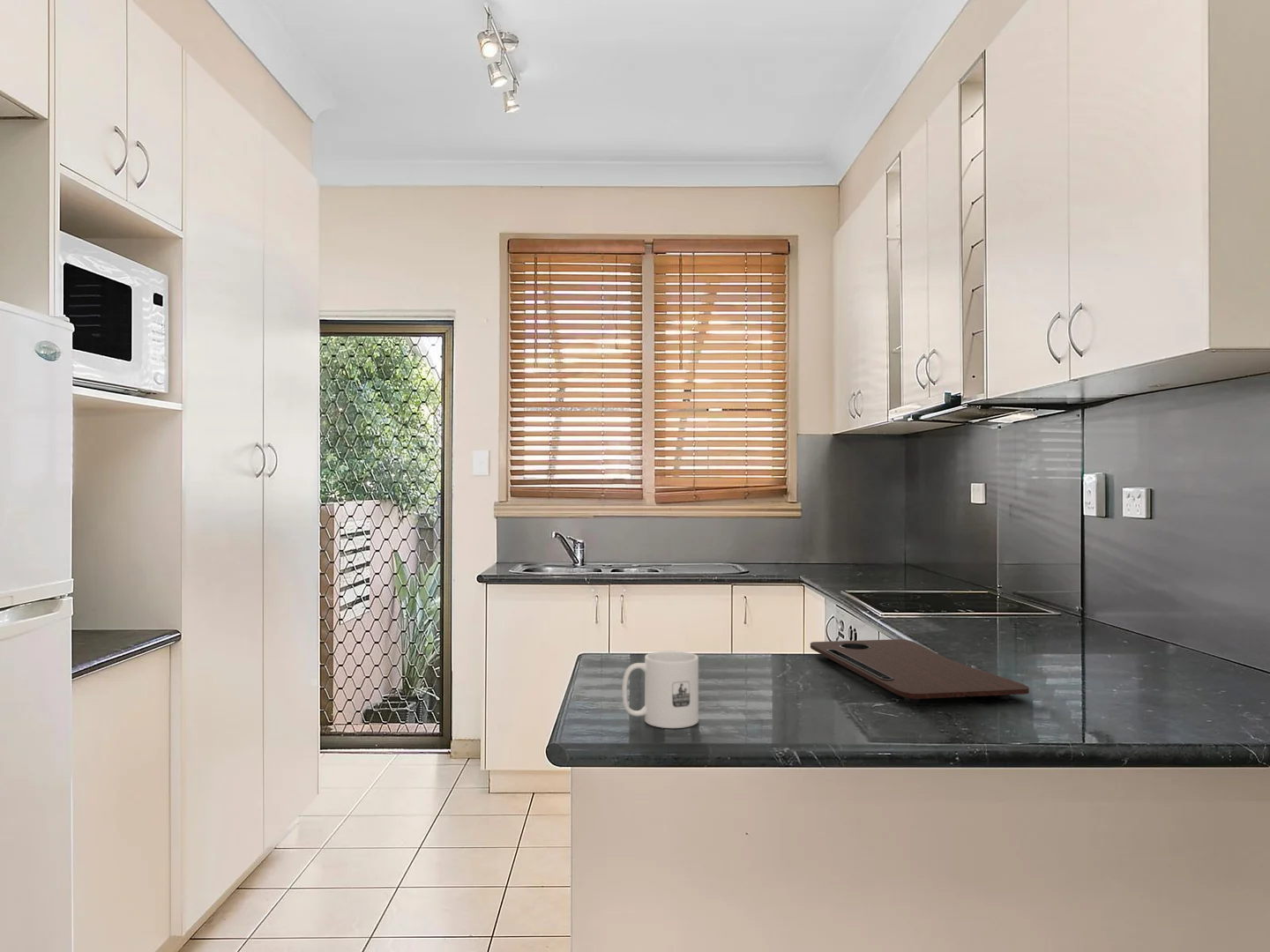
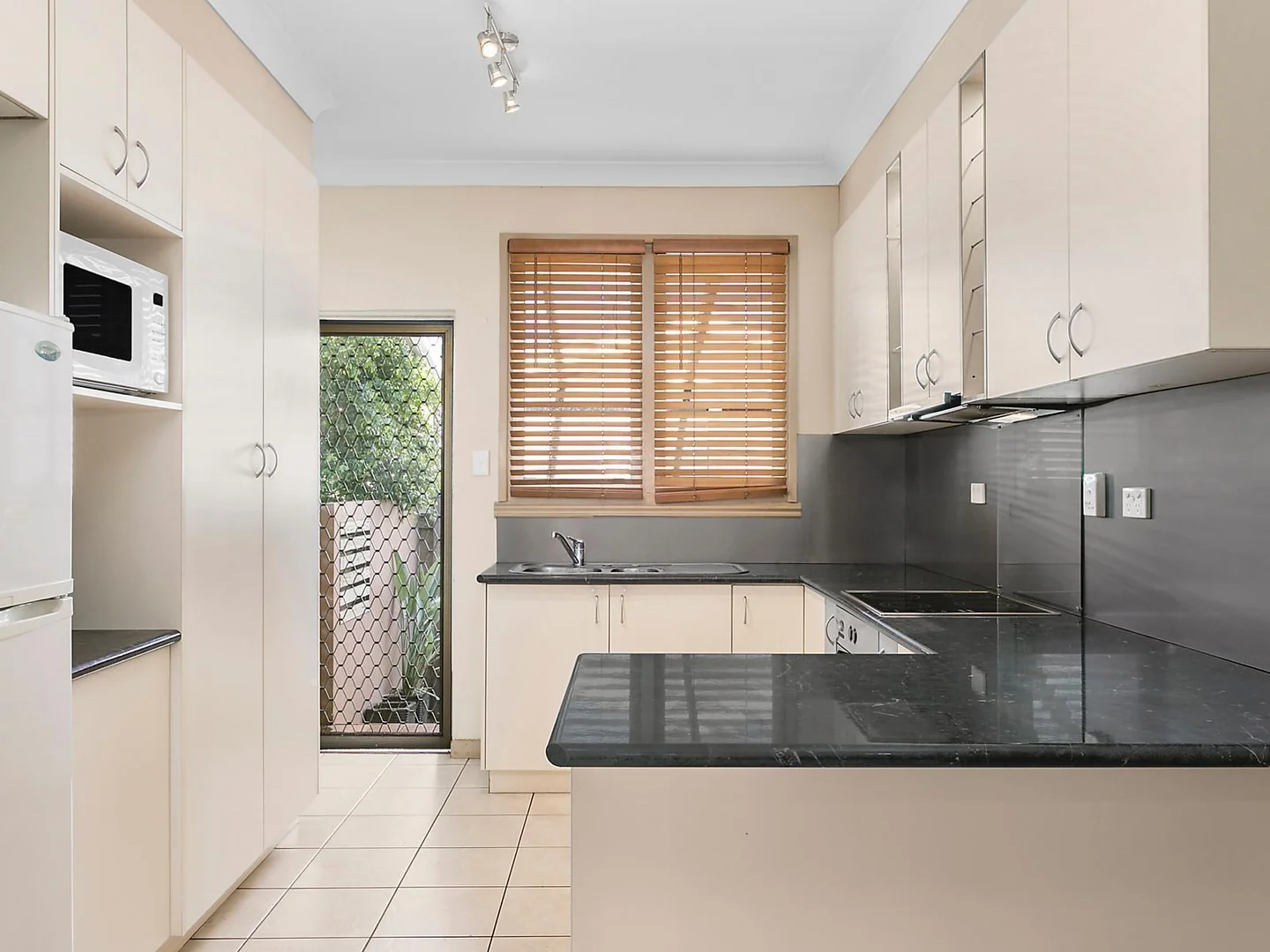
- mug [621,651,699,729]
- cutting board [810,638,1030,704]
